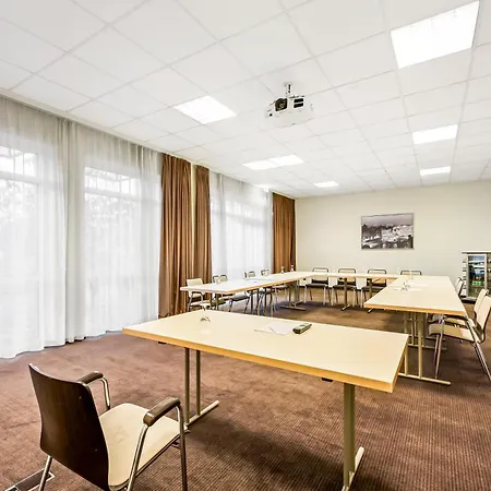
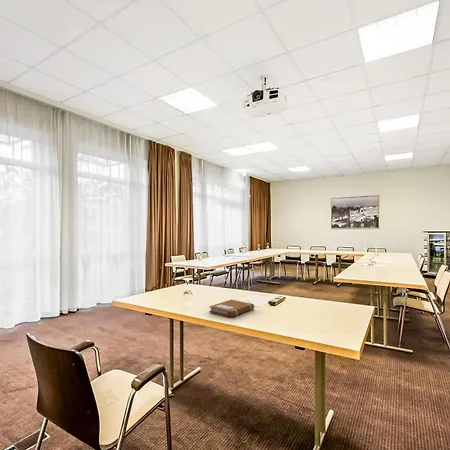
+ notebook [208,299,255,318]
